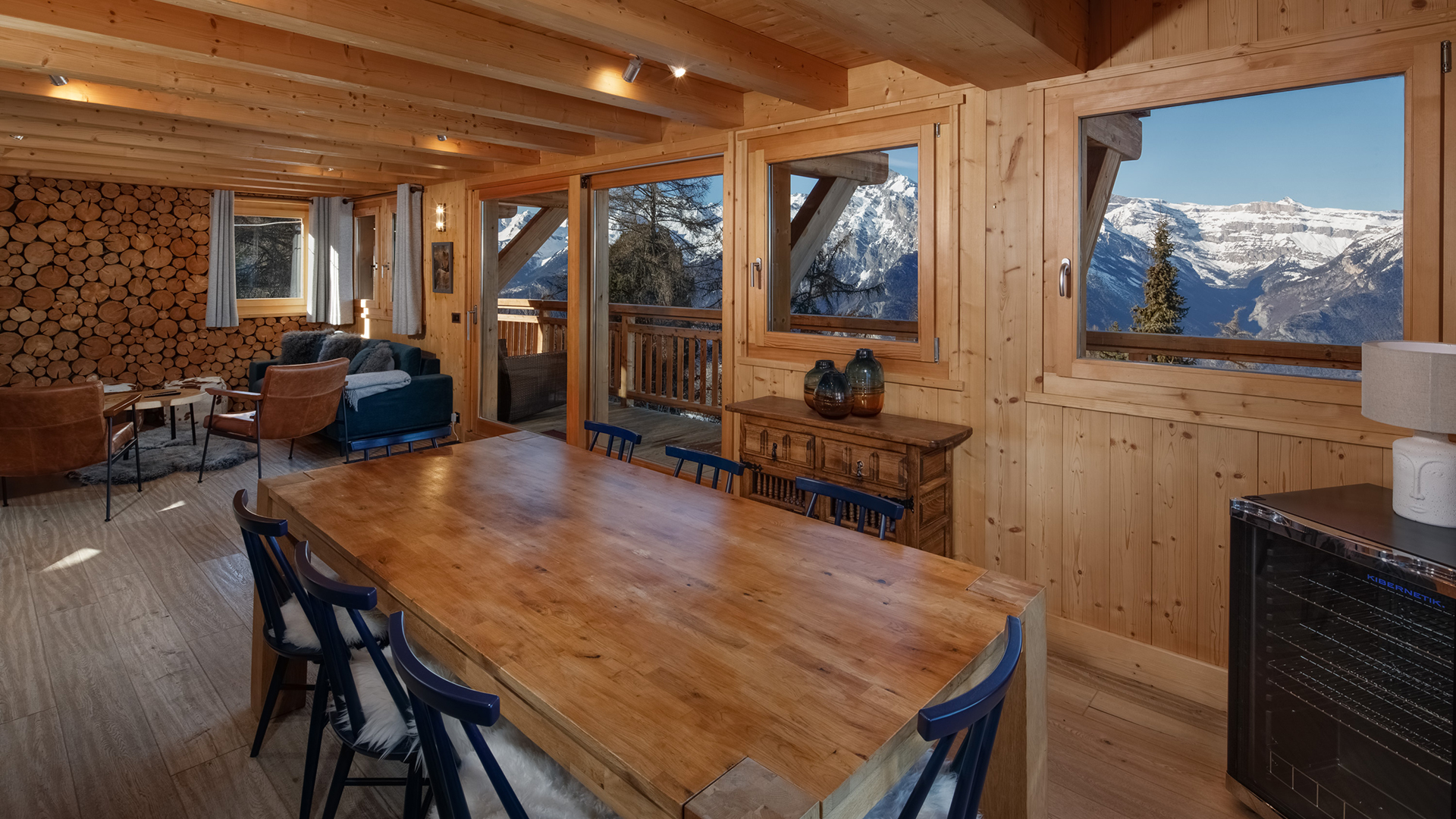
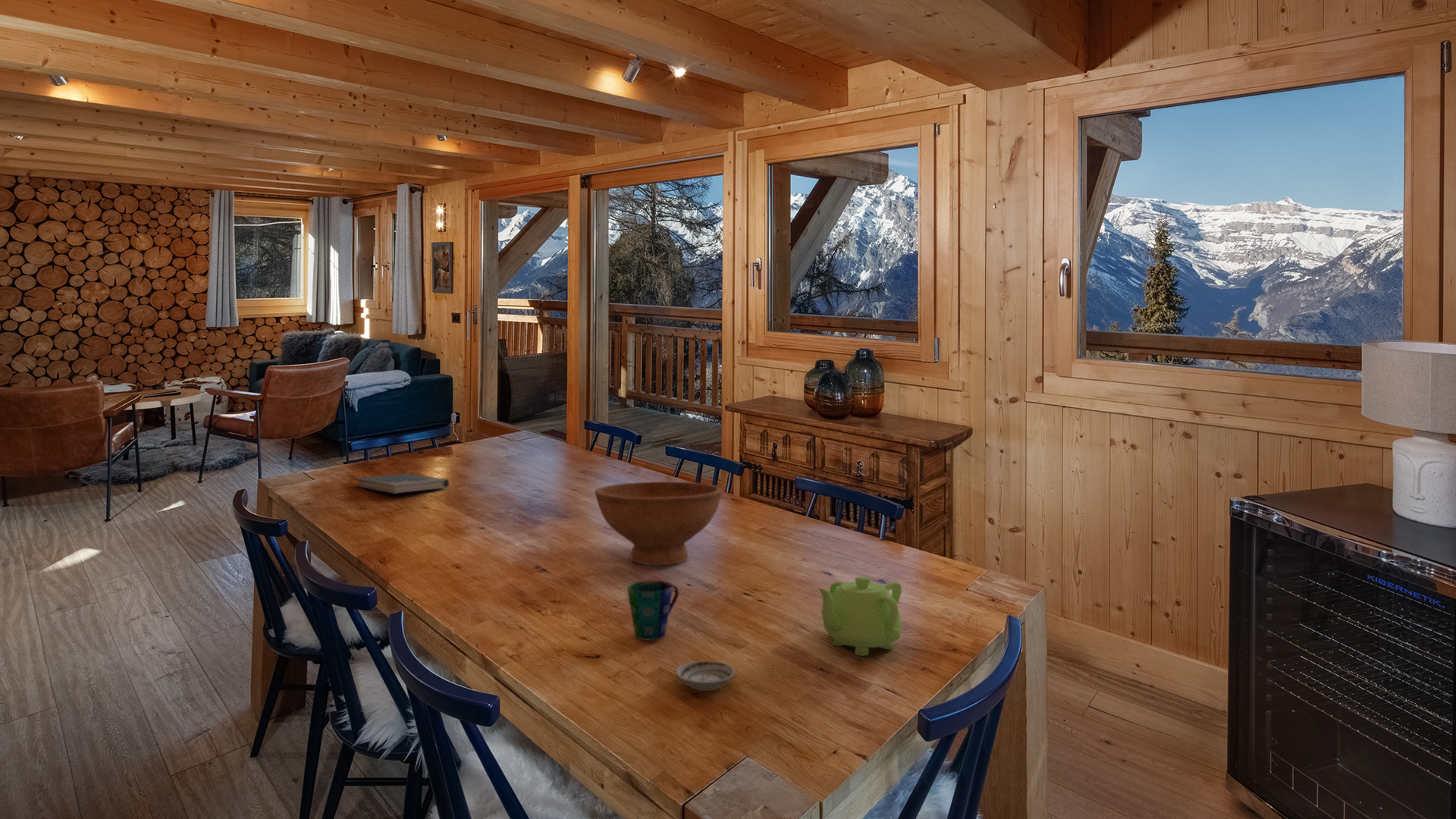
+ book [355,473,450,494]
+ cup [626,579,679,641]
+ saucer [675,660,736,692]
+ bowl [594,481,723,566]
+ teapot [816,576,903,657]
